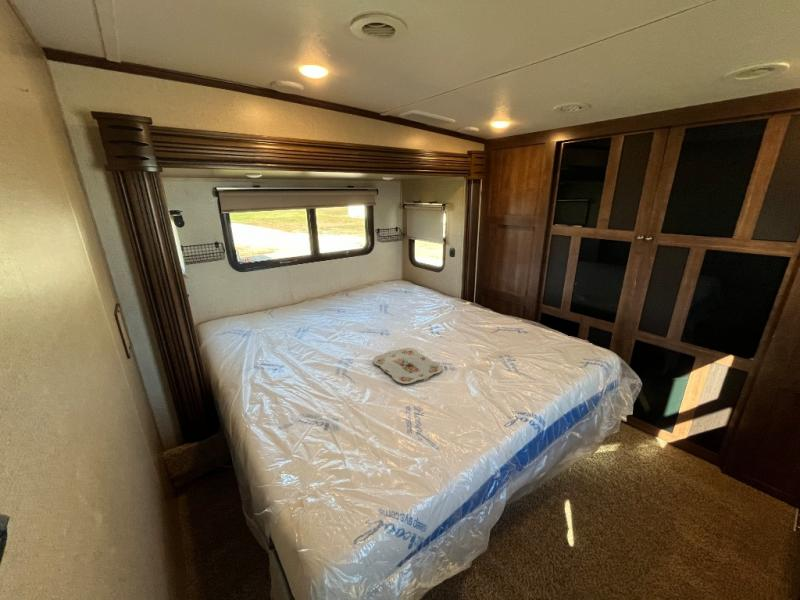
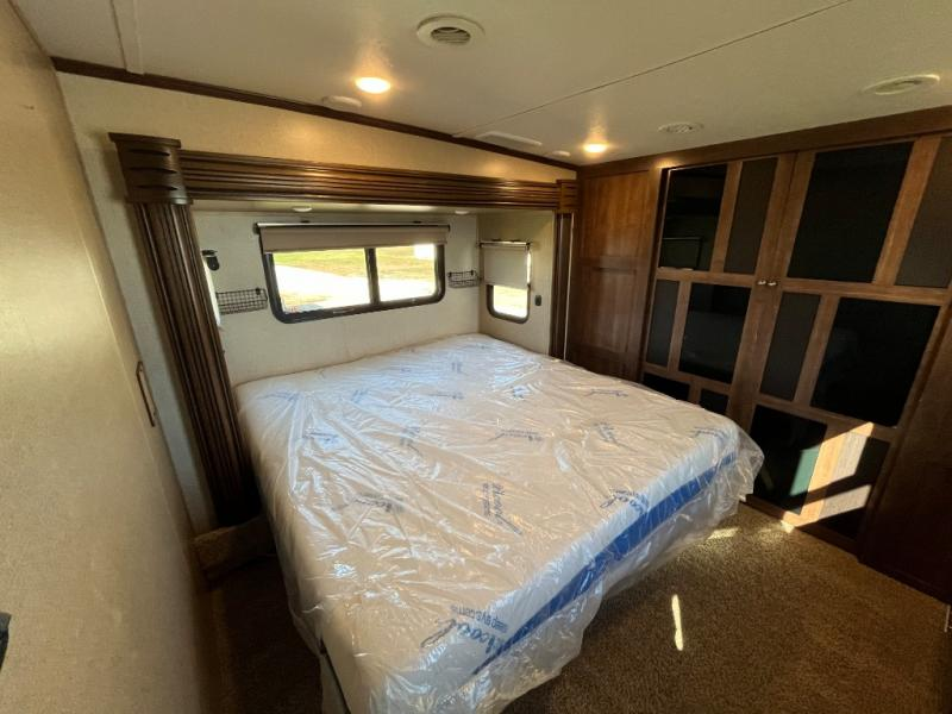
- serving tray [372,347,443,385]
